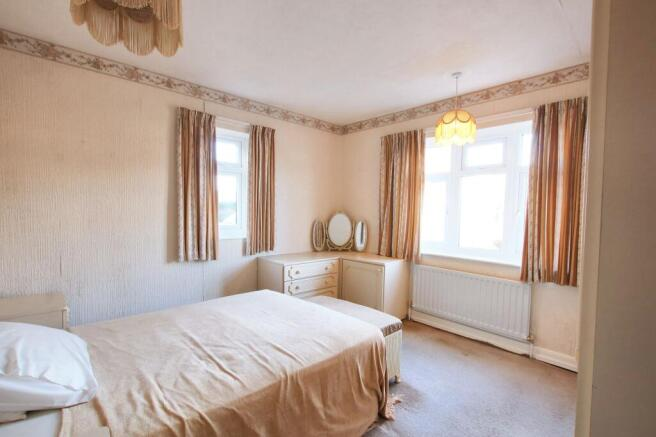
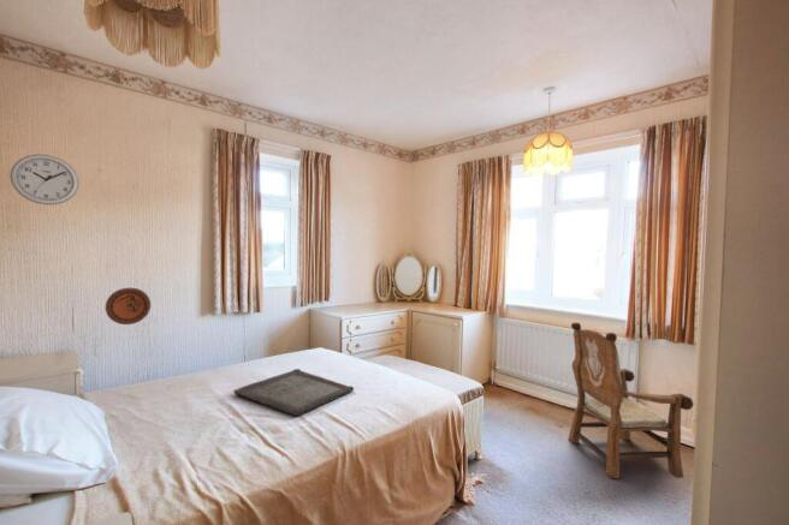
+ wall clock [8,153,81,207]
+ serving tray [232,368,355,417]
+ decorative plate [105,287,152,326]
+ armchair [568,321,695,479]
